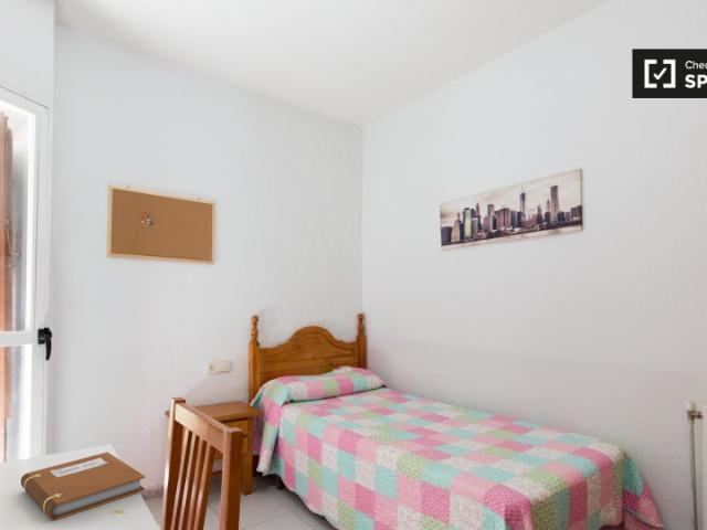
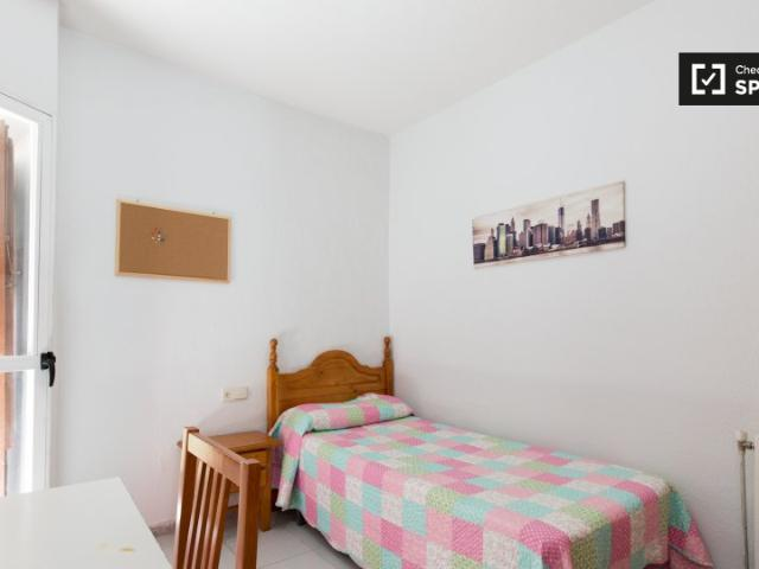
- notebook [20,451,146,521]
